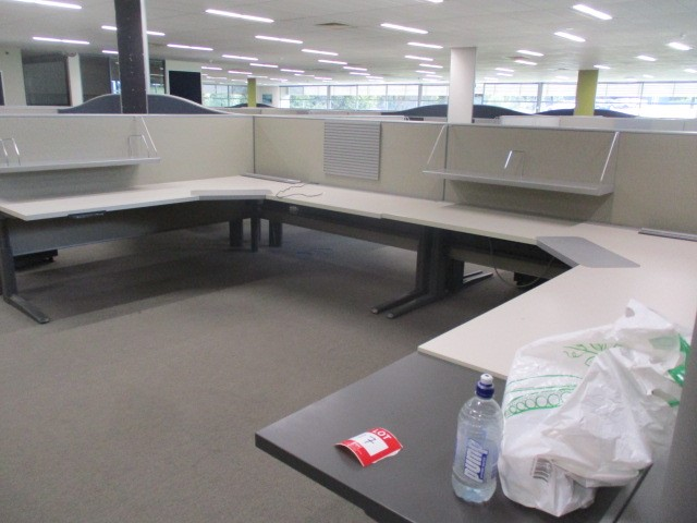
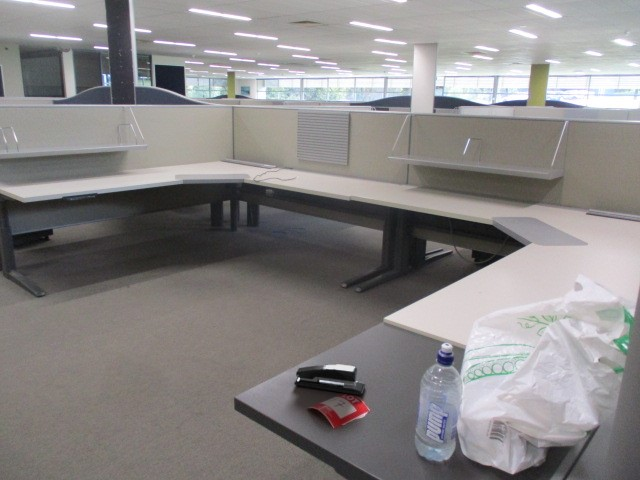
+ stapler [293,363,366,396]
